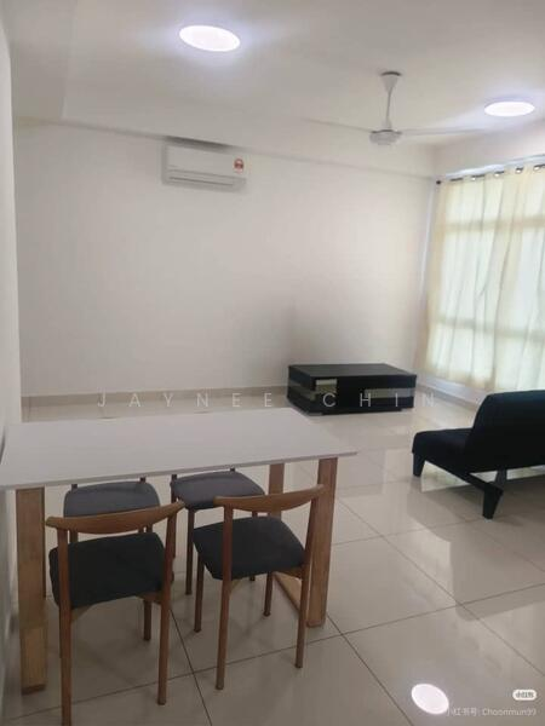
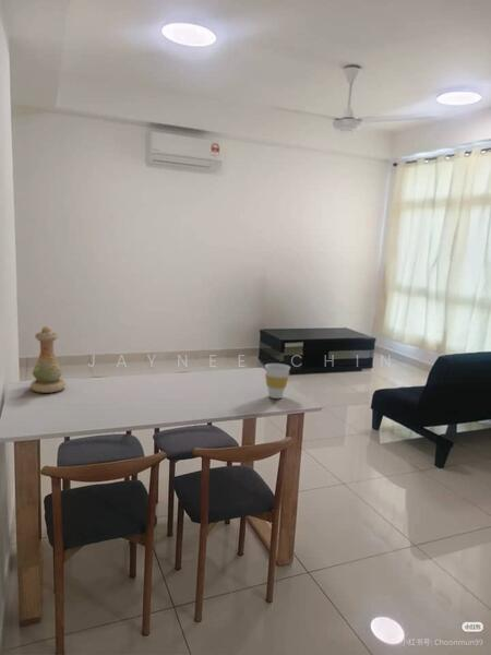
+ vase [29,324,68,394]
+ cup [264,362,291,400]
